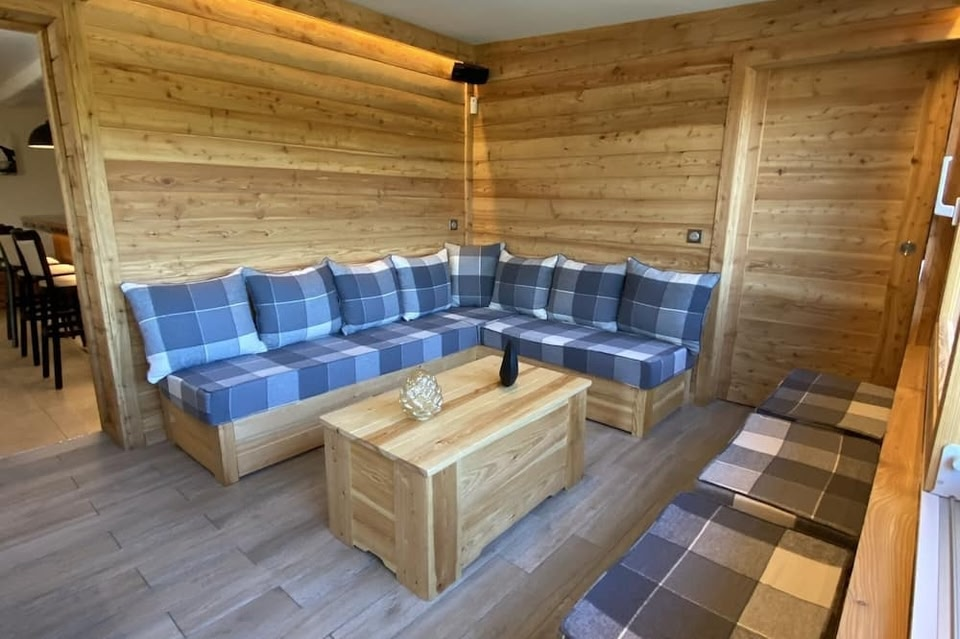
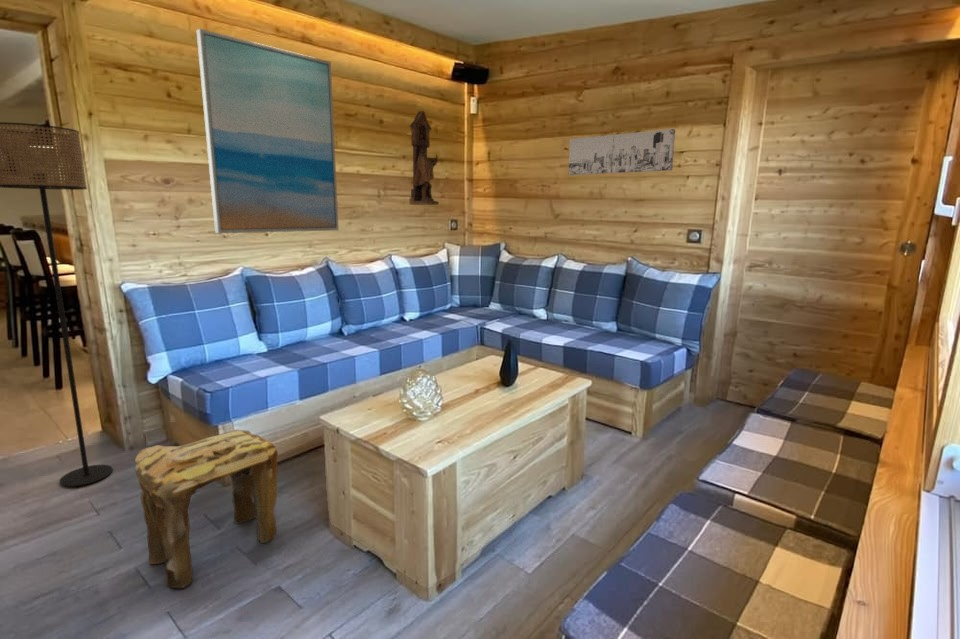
+ stool [134,429,279,589]
+ floor lamp [0,121,113,488]
+ wall art [567,128,676,176]
+ wall art [196,28,340,234]
+ cuckoo clock [408,110,440,206]
